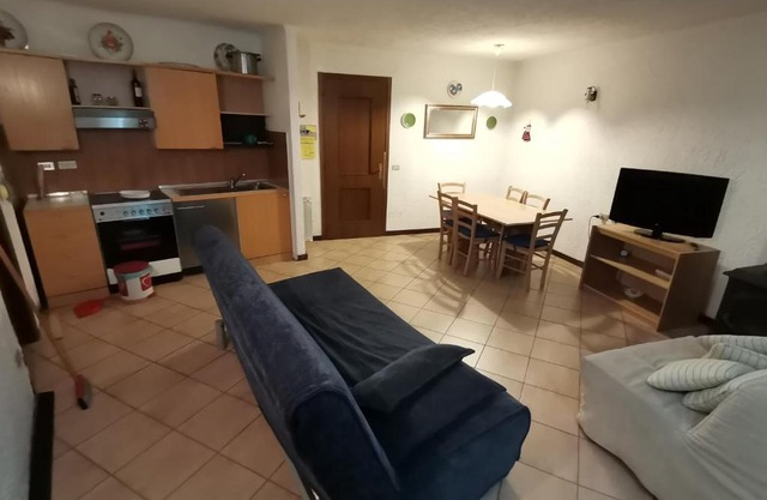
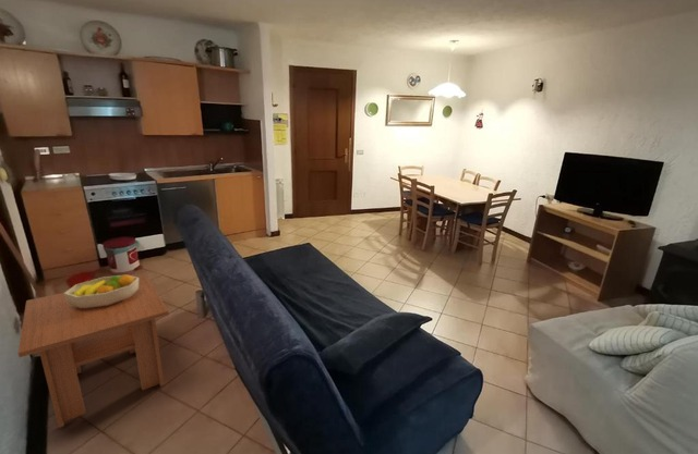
+ coffee table [17,274,170,429]
+ fruit bowl [63,273,139,308]
